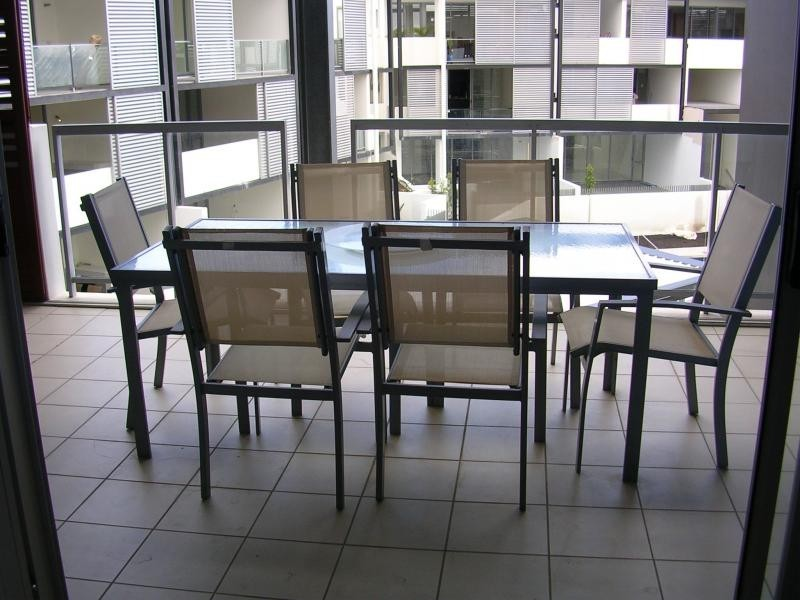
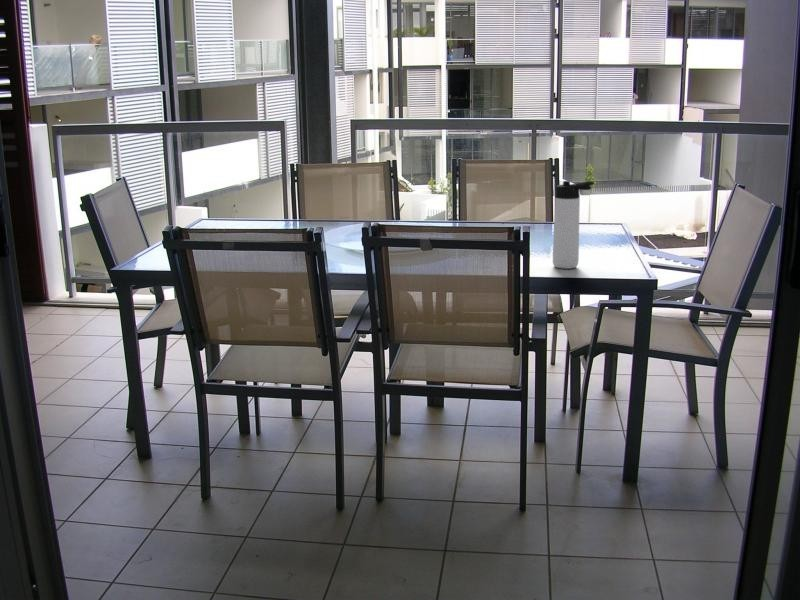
+ thermos bottle [552,180,595,270]
